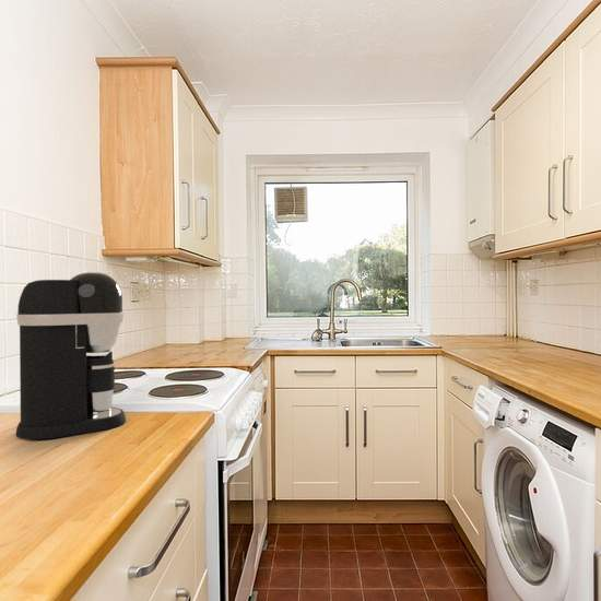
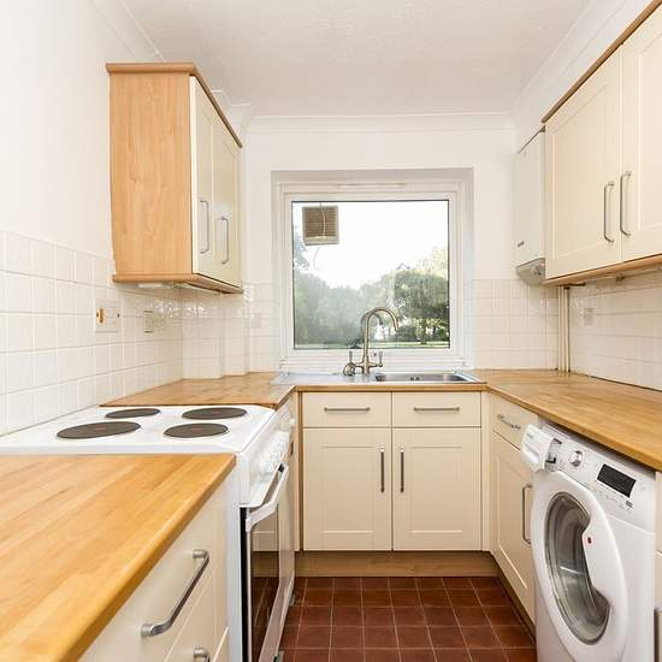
- coffee maker [15,272,127,440]
